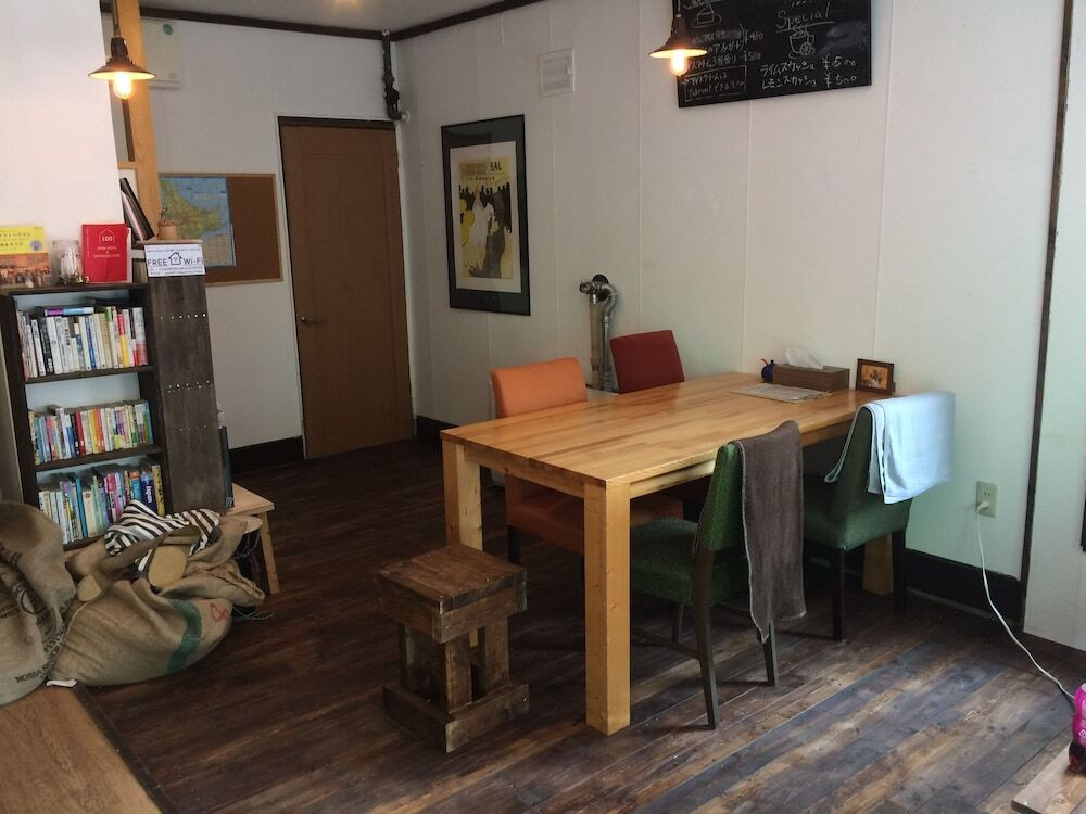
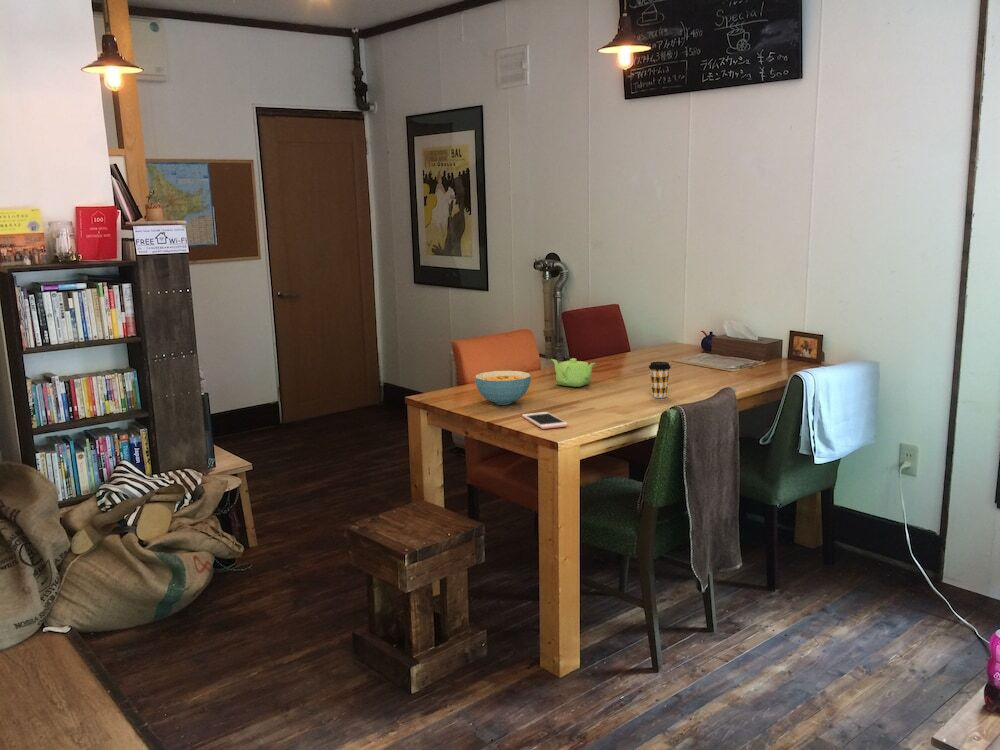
+ cell phone [521,411,569,430]
+ teapot [550,357,597,388]
+ cereal bowl [474,370,532,406]
+ coffee cup [648,361,672,399]
